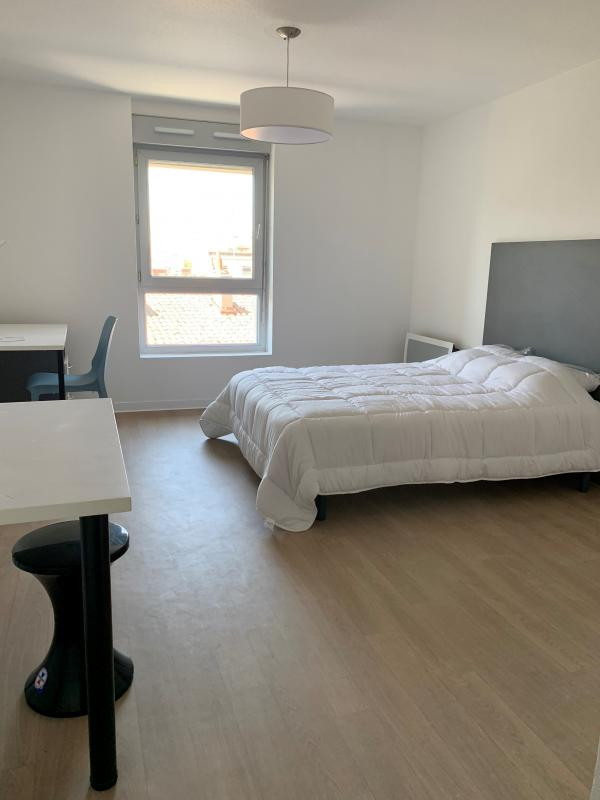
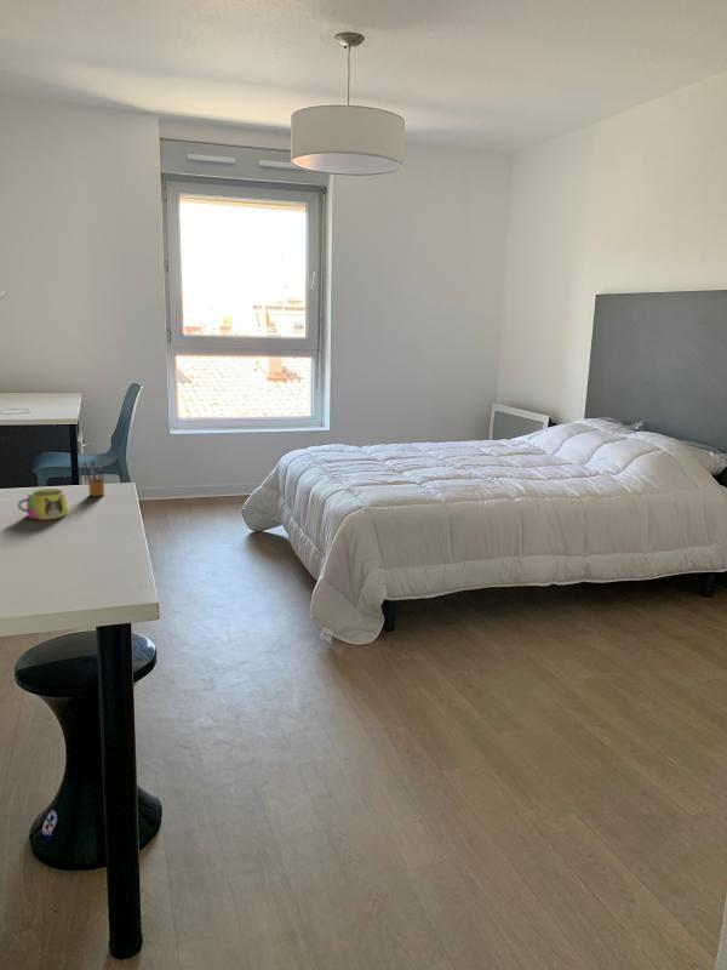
+ mug [17,487,69,521]
+ pencil box [82,458,107,497]
